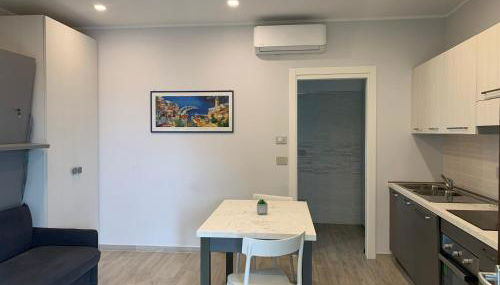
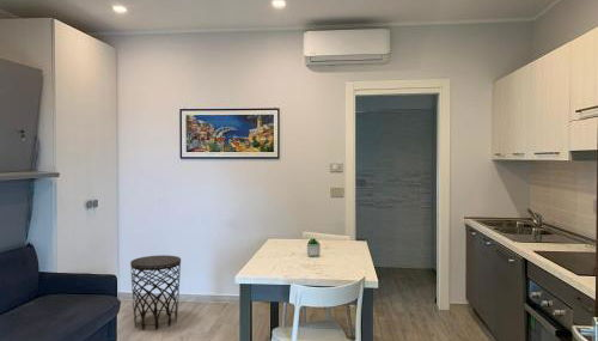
+ side table [129,254,182,331]
